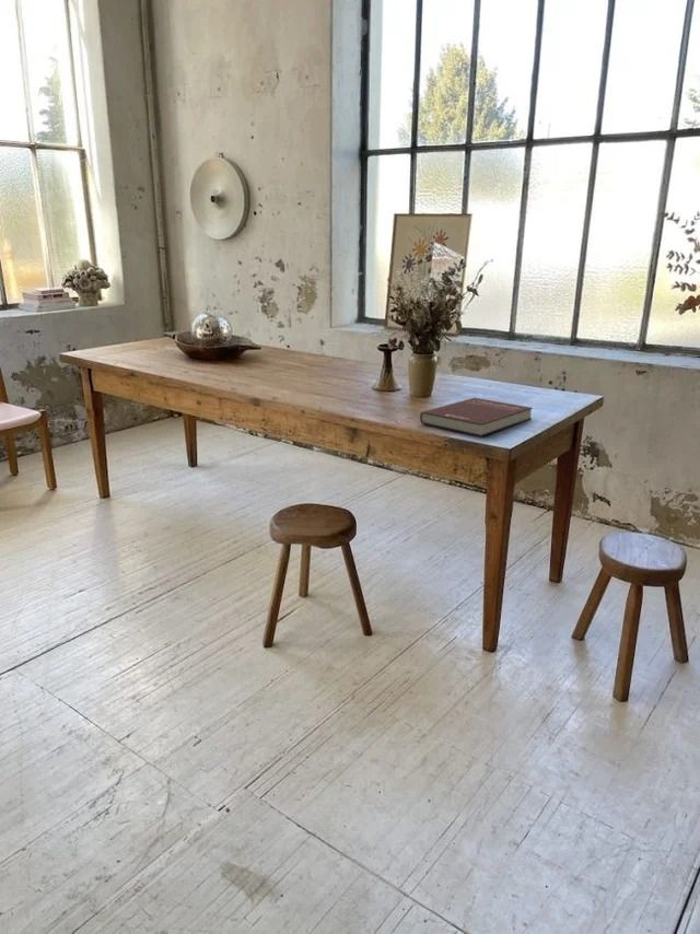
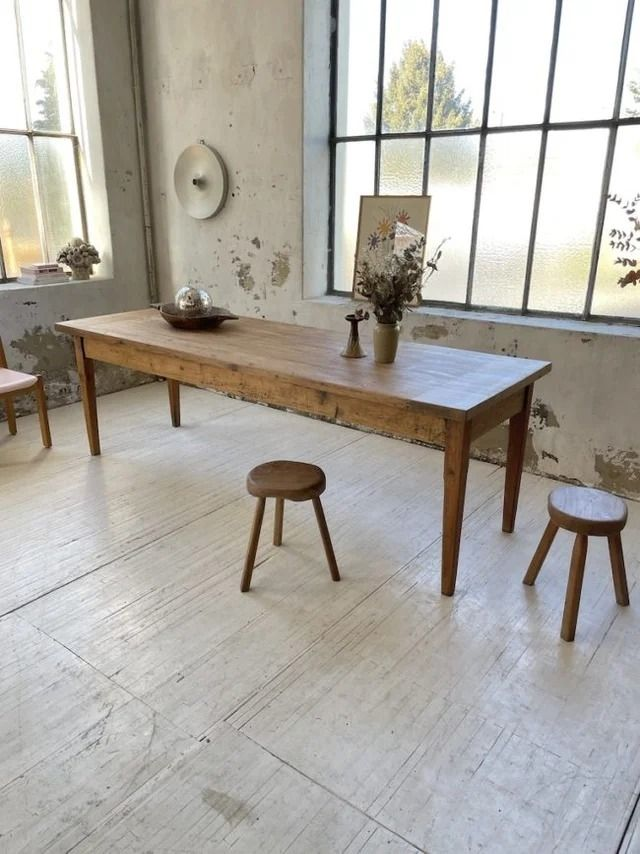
- book [419,397,534,437]
